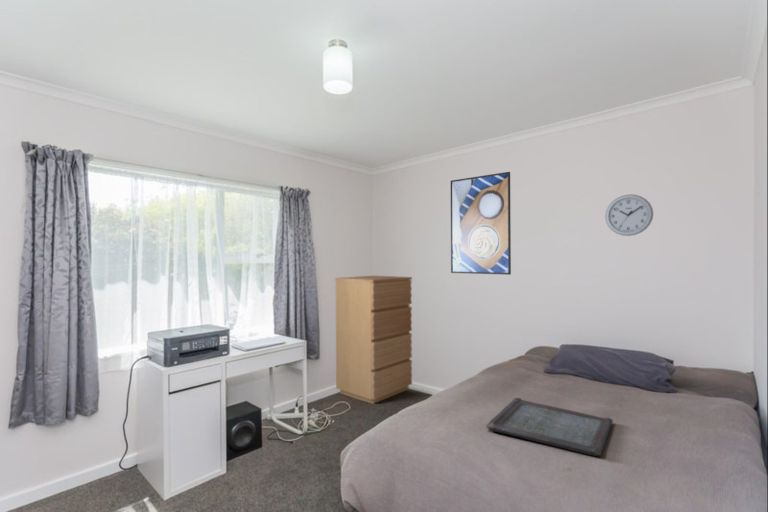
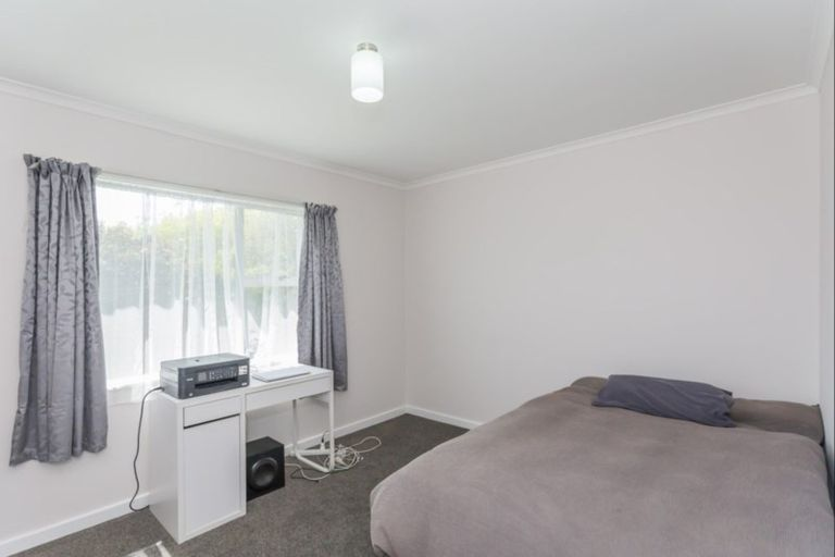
- serving tray [485,397,614,457]
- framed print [450,171,512,276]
- dresser [334,275,413,405]
- wall clock [604,193,654,237]
